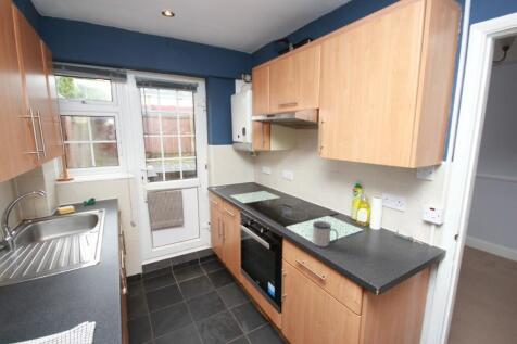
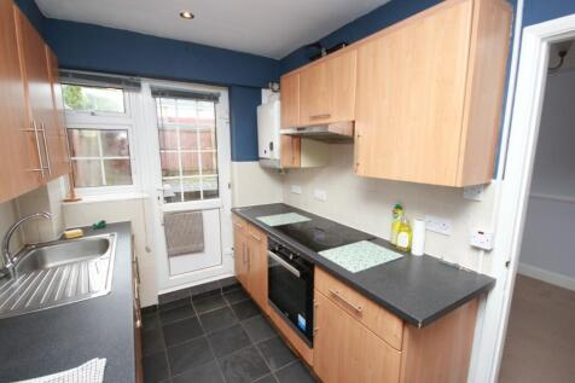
- mug [312,220,339,249]
